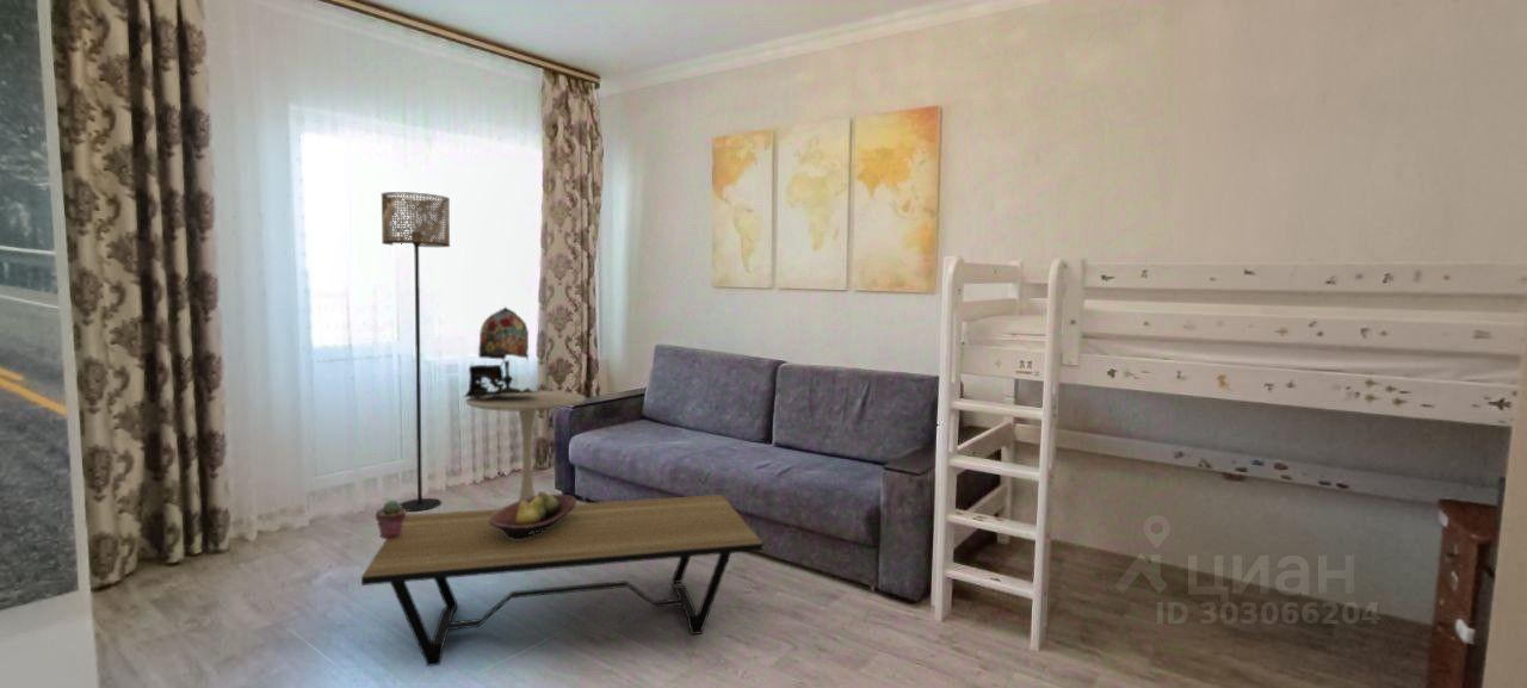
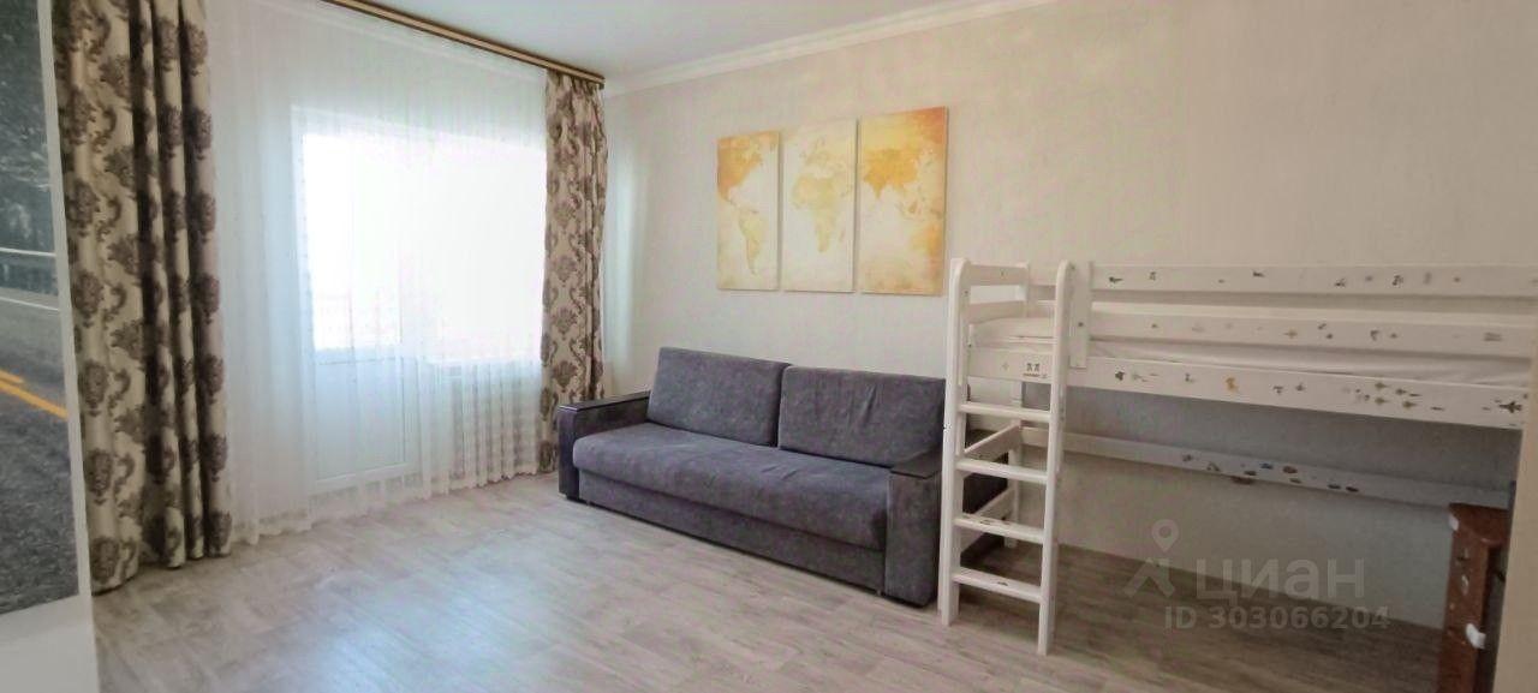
- floor lamp [381,191,451,513]
- fruit bowl [489,490,577,539]
- table lamp [462,305,540,398]
- side table [464,390,587,509]
- coffee table [360,494,764,668]
- potted succulent [375,498,407,540]
